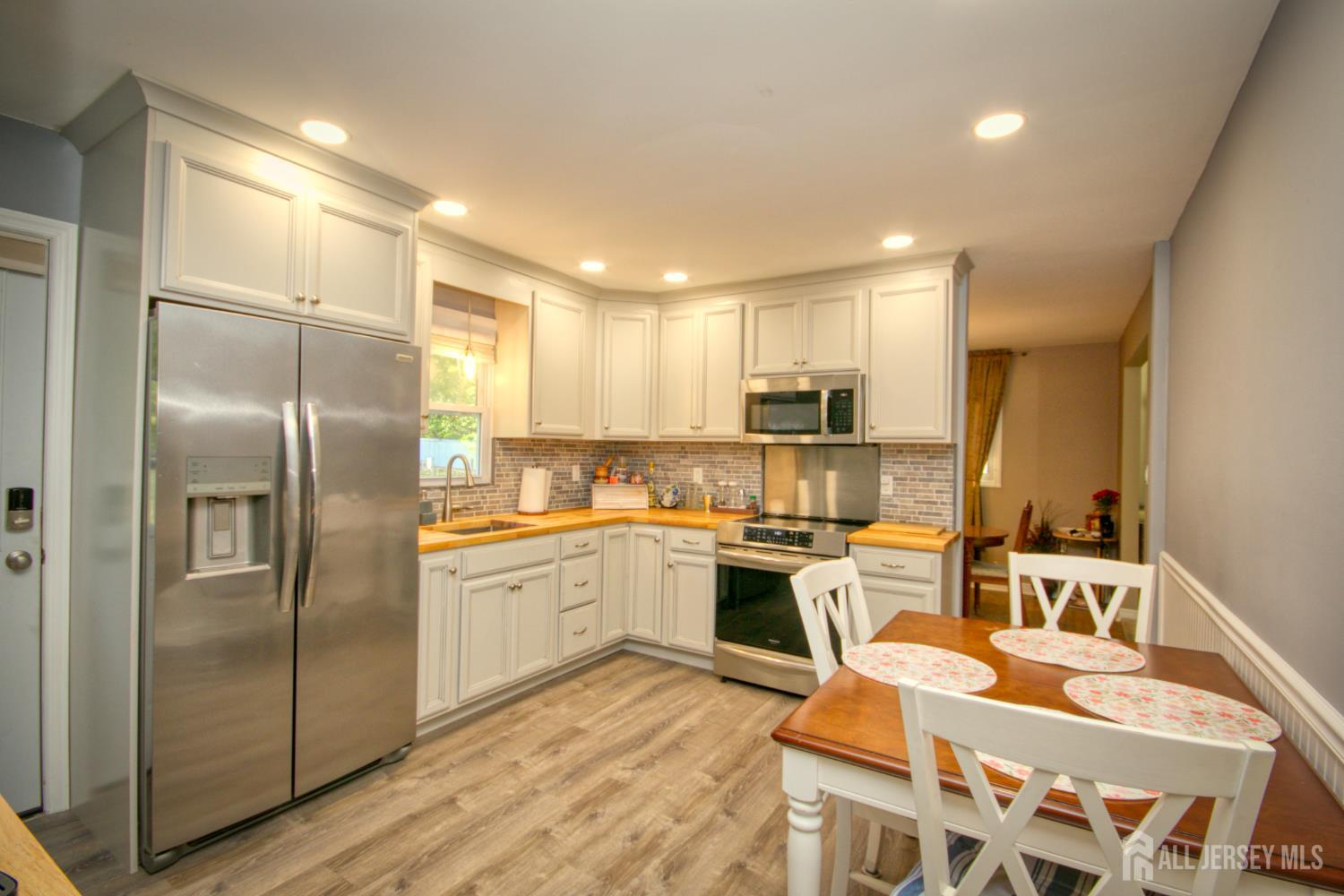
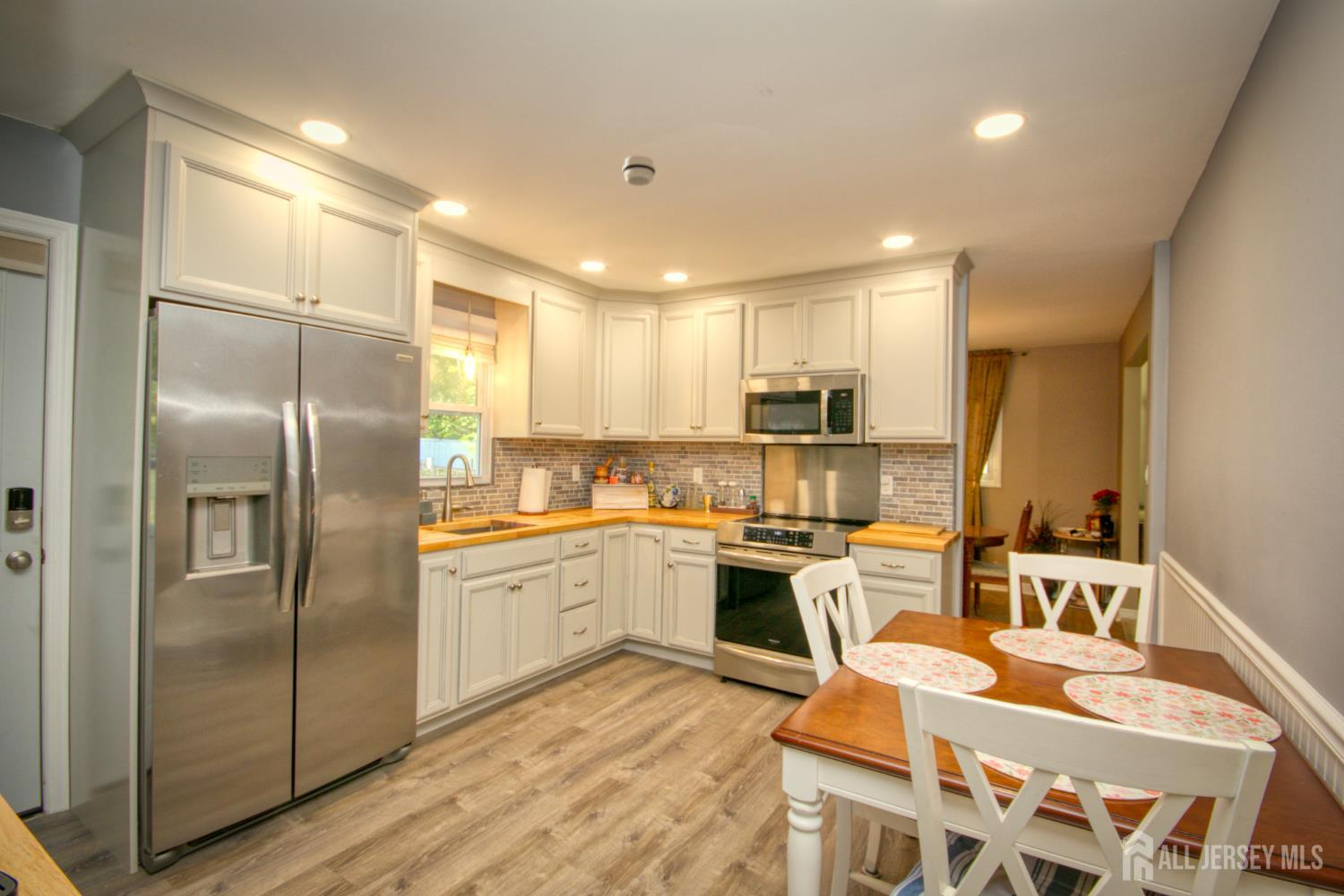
+ smoke detector [622,155,657,187]
